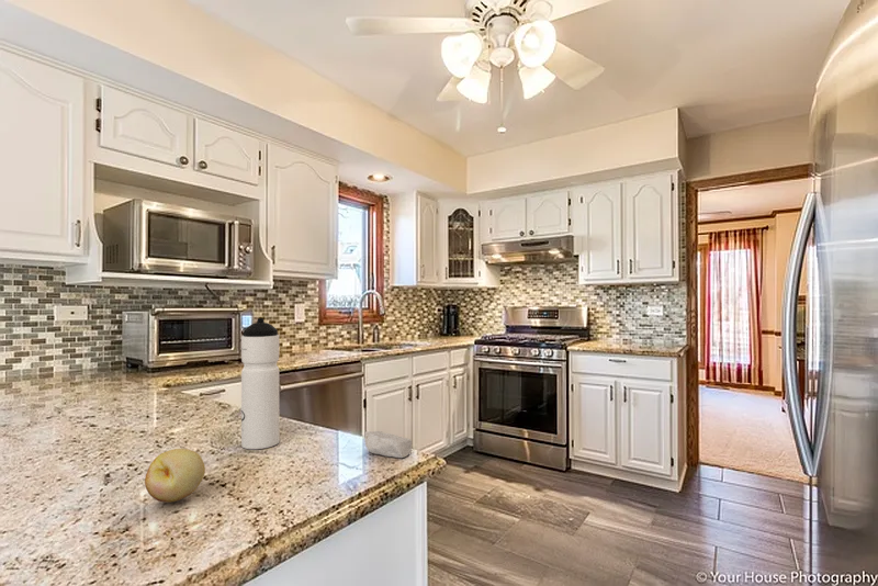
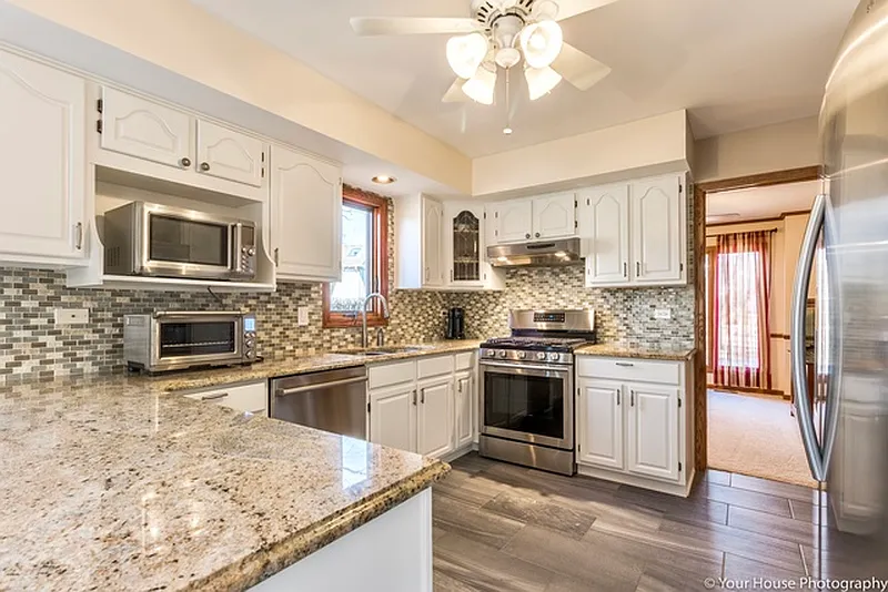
- soap bar [363,430,413,459]
- water bottle [240,317,280,450]
- fruit [144,448,206,504]
